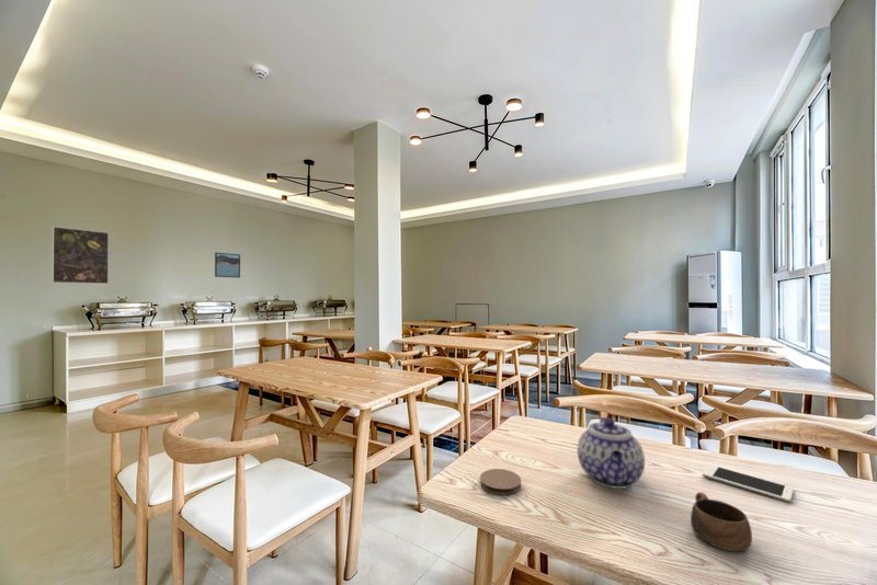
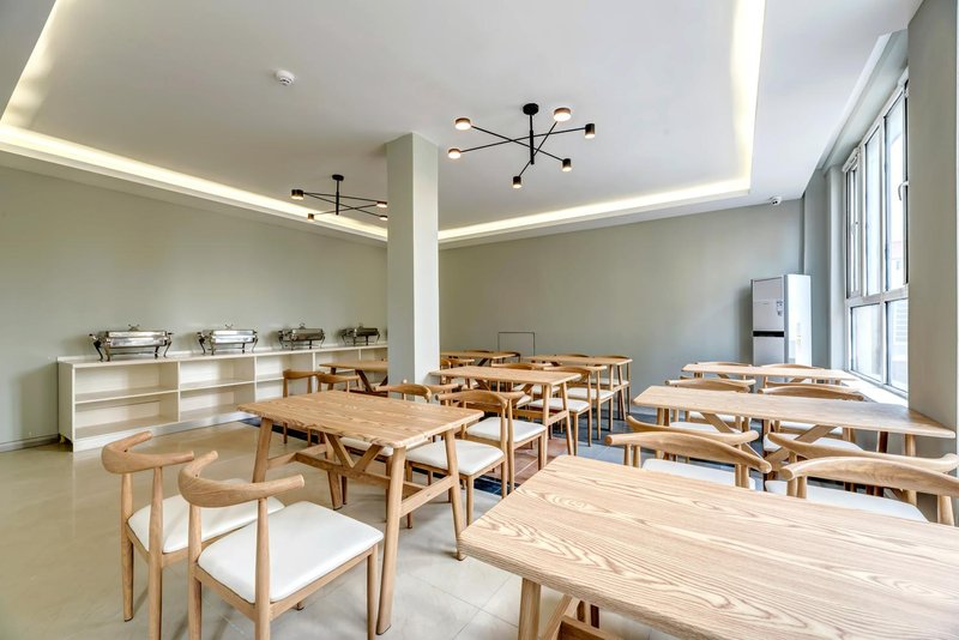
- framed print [214,251,241,278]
- teapot [577,416,646,490]
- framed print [52,226,110,285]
- coaster [479,468,522,496]
- cell phone [702,463,795,503]
- cup [690,491,753,552]
